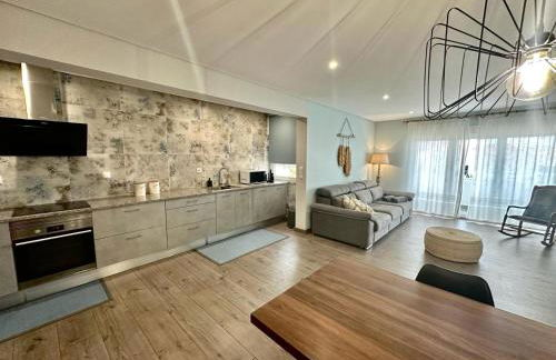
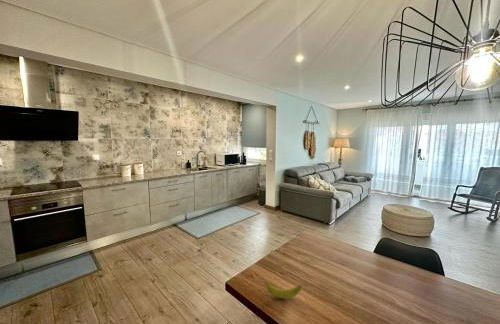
+ banana [263,280,303,299]
